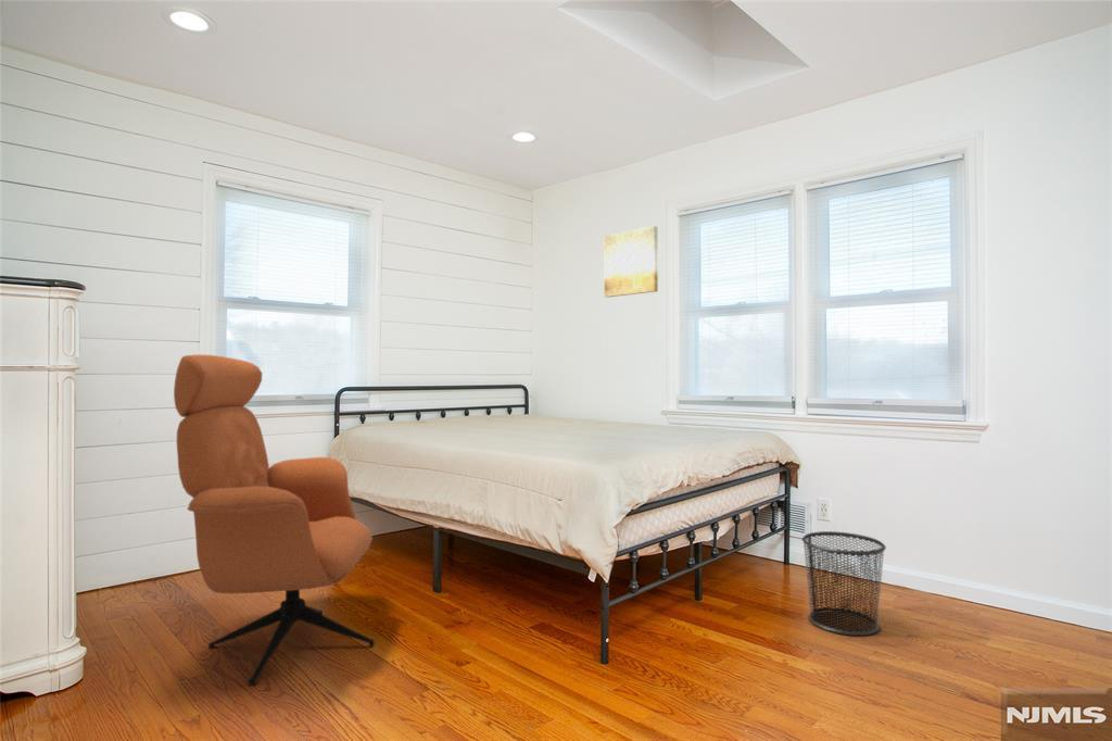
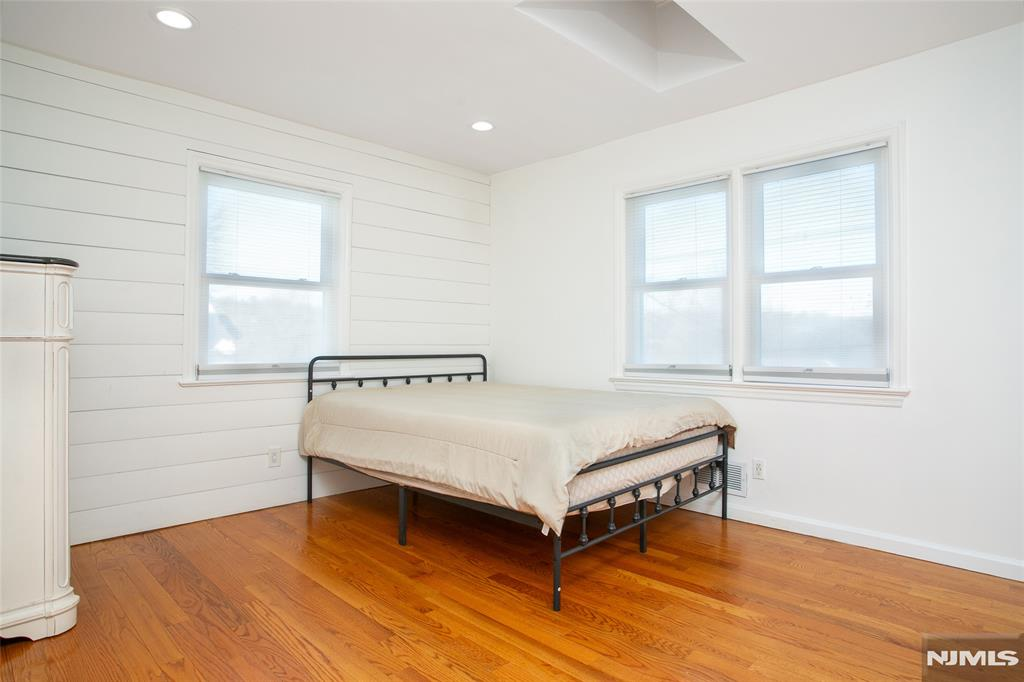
- wall art [604,225,659,298]
- waste bin [800,530,887,637]
- armchair [173,354,376,687]
